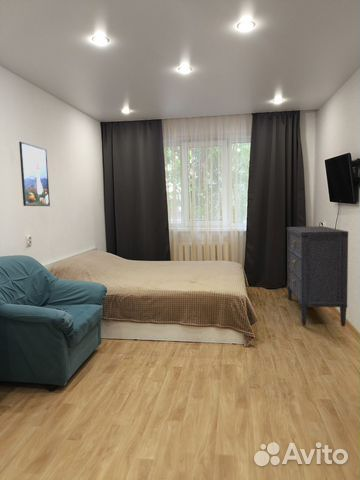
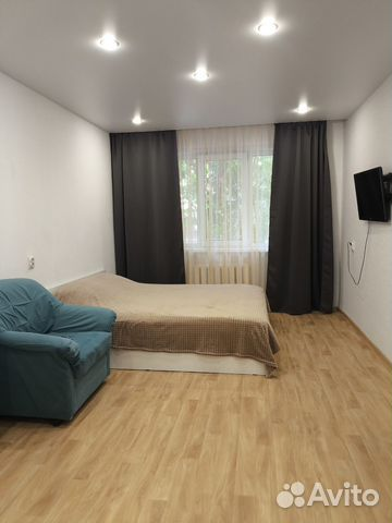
- dresser [286,225,349,327]
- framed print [18,141,51,207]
